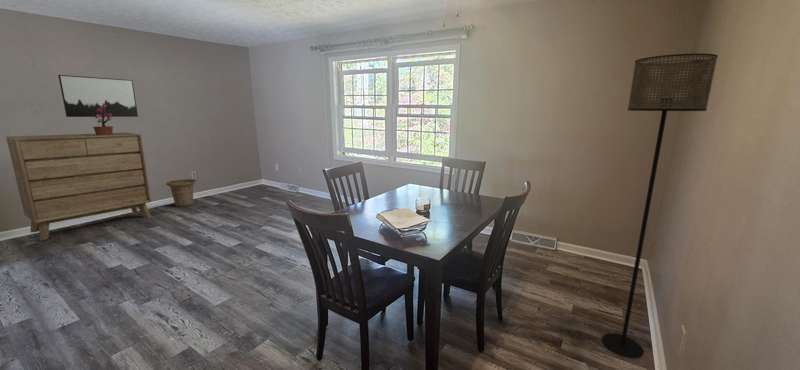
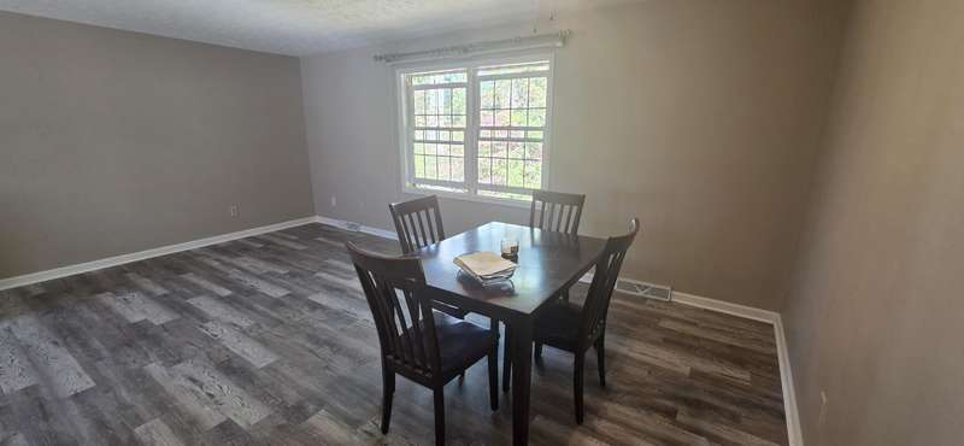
- potted plant [86,104,115,135]
- basket [165,178,197,208]
- floor lamp [601,53,719,359]
- dresser [5,132,152,242]
- wall art [57,74,139,118]
